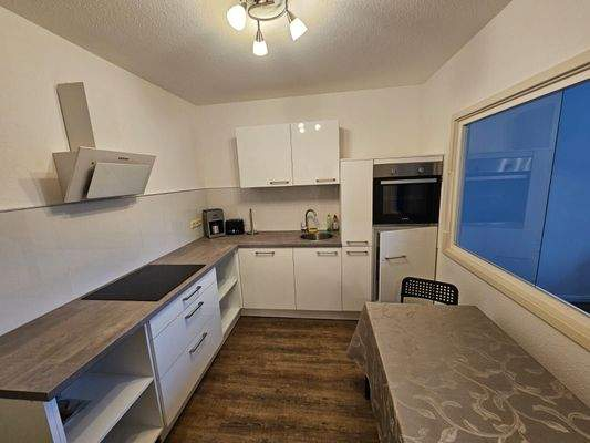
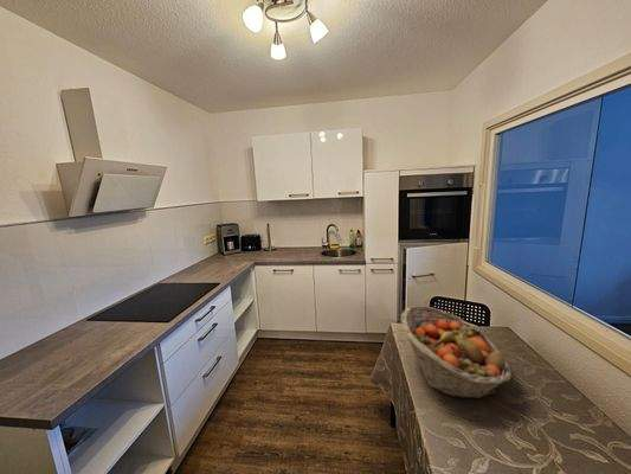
+ fruit basket [400,305,513,399]
